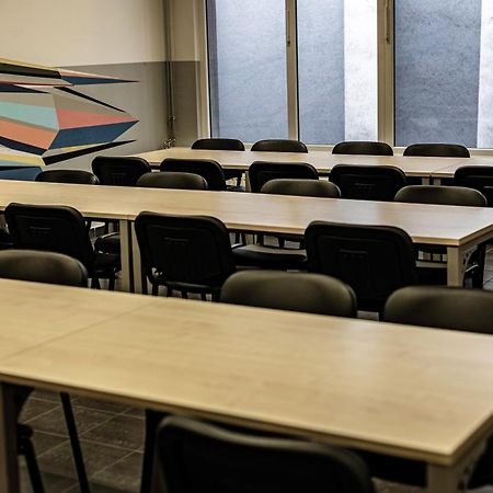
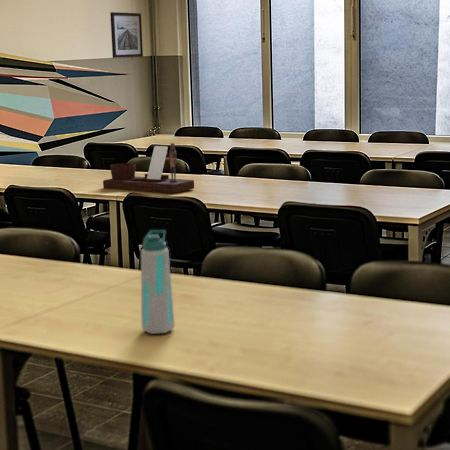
+ desk organizer [102,142,195,195]
+ wall art [109,11,144,59]
+ water bottle [140,229,176,335]
